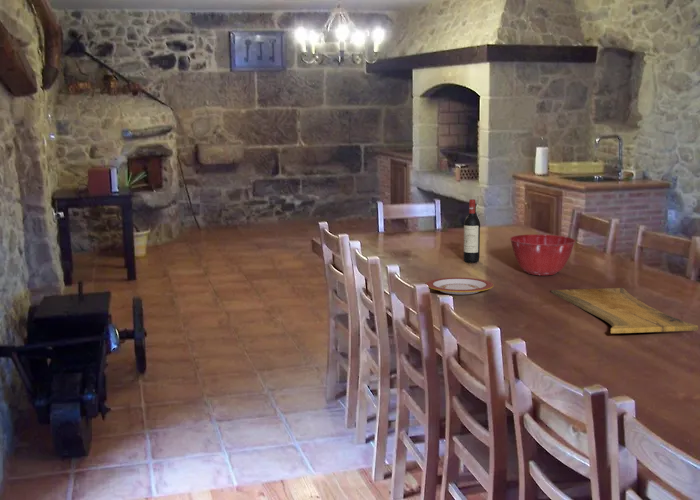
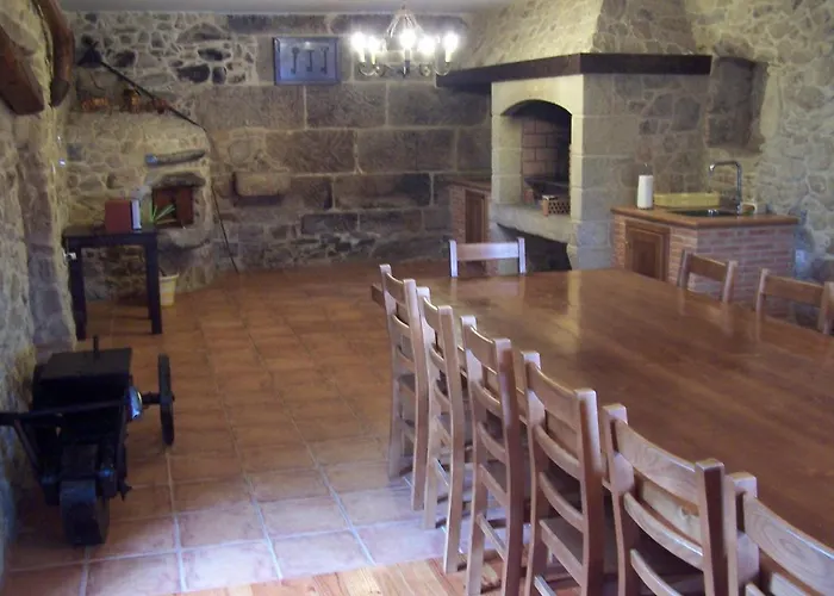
- cutting board [550,287,699,334]
- plate [425,276,495,295]
- wine bottle [463,198,481,263]
- mixing bowl [509,233,576,276]
